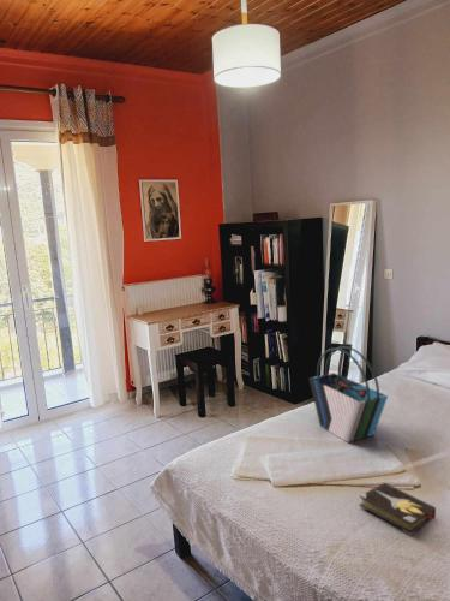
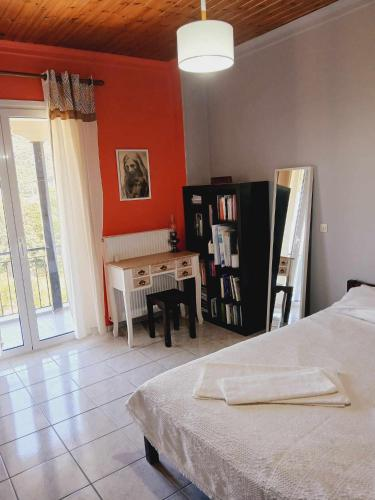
- hardback book [359,482,437,536]
- tote bag [307,345,389,444]
